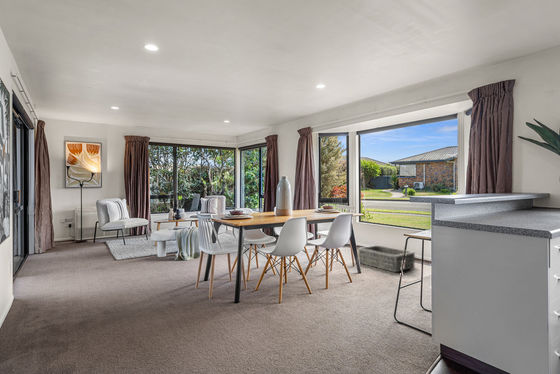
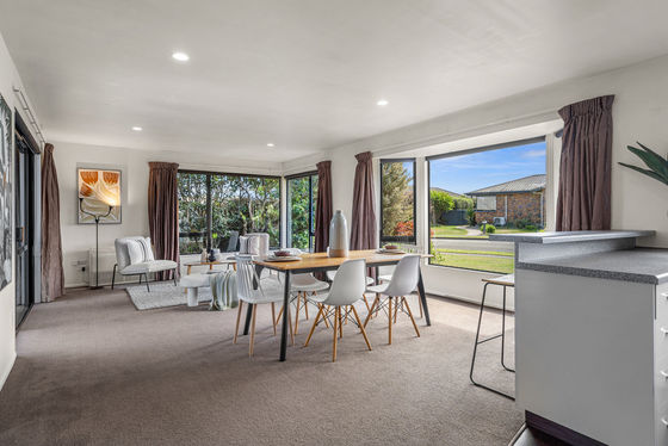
- basket [357,244,416,273]
